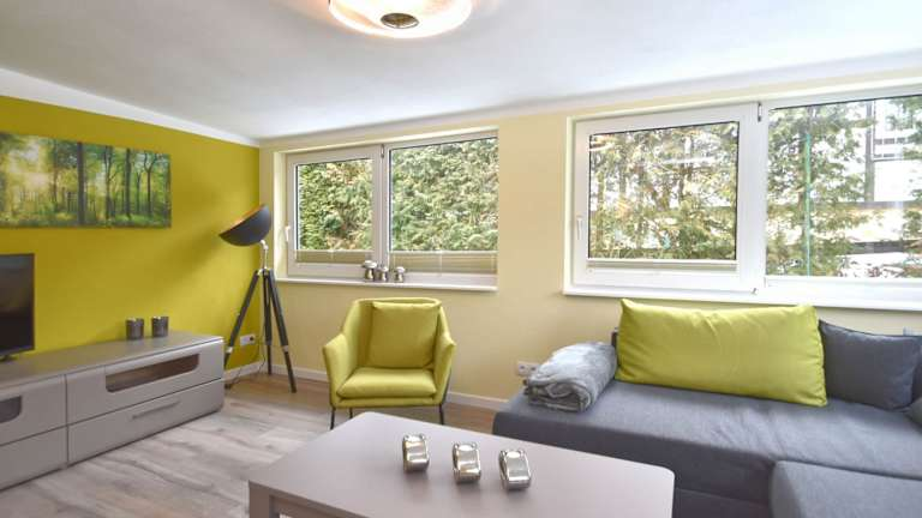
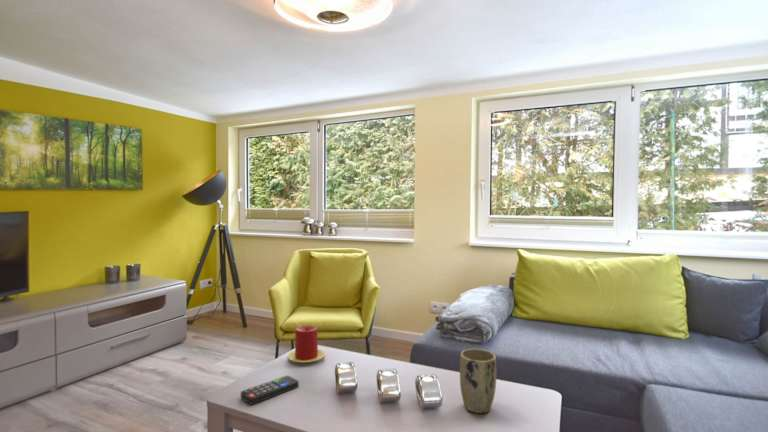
+ remote control [240,375,300,406]
+ plant pot [459,348,497,414]
+ candle [287,324,326,364]
